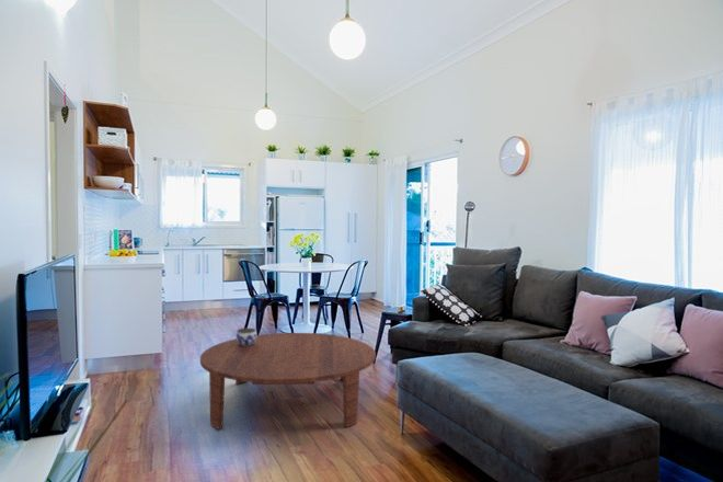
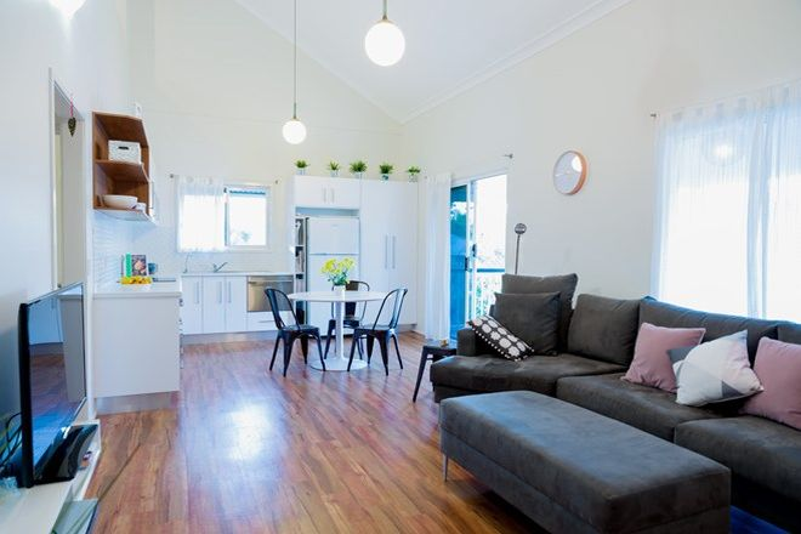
- jar [236,328,257,346]
- coffee table [199,332,377,431]
